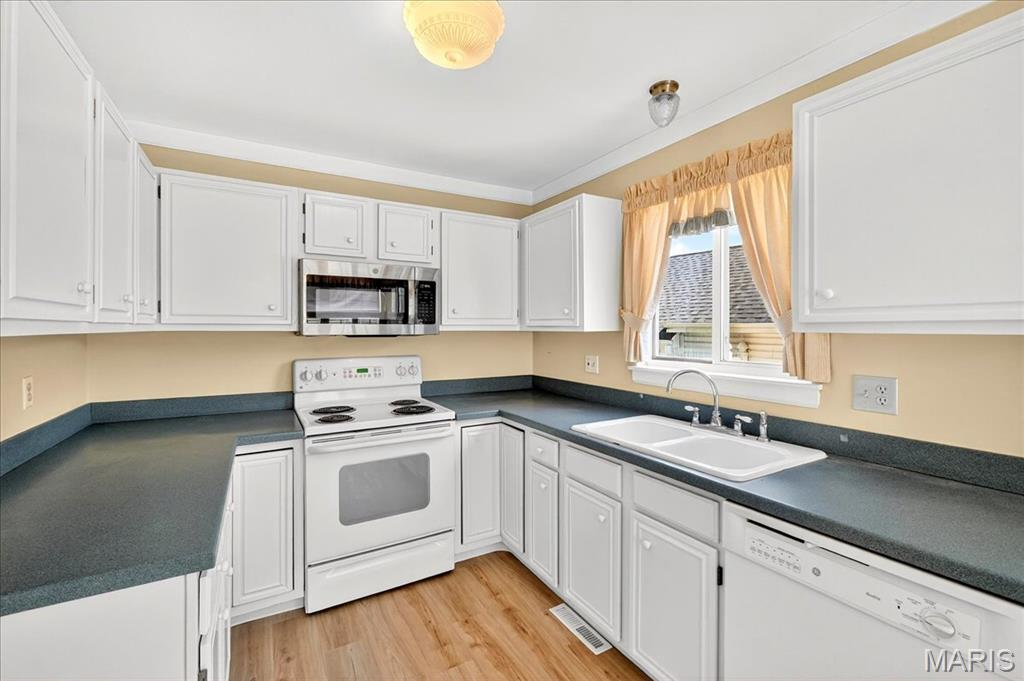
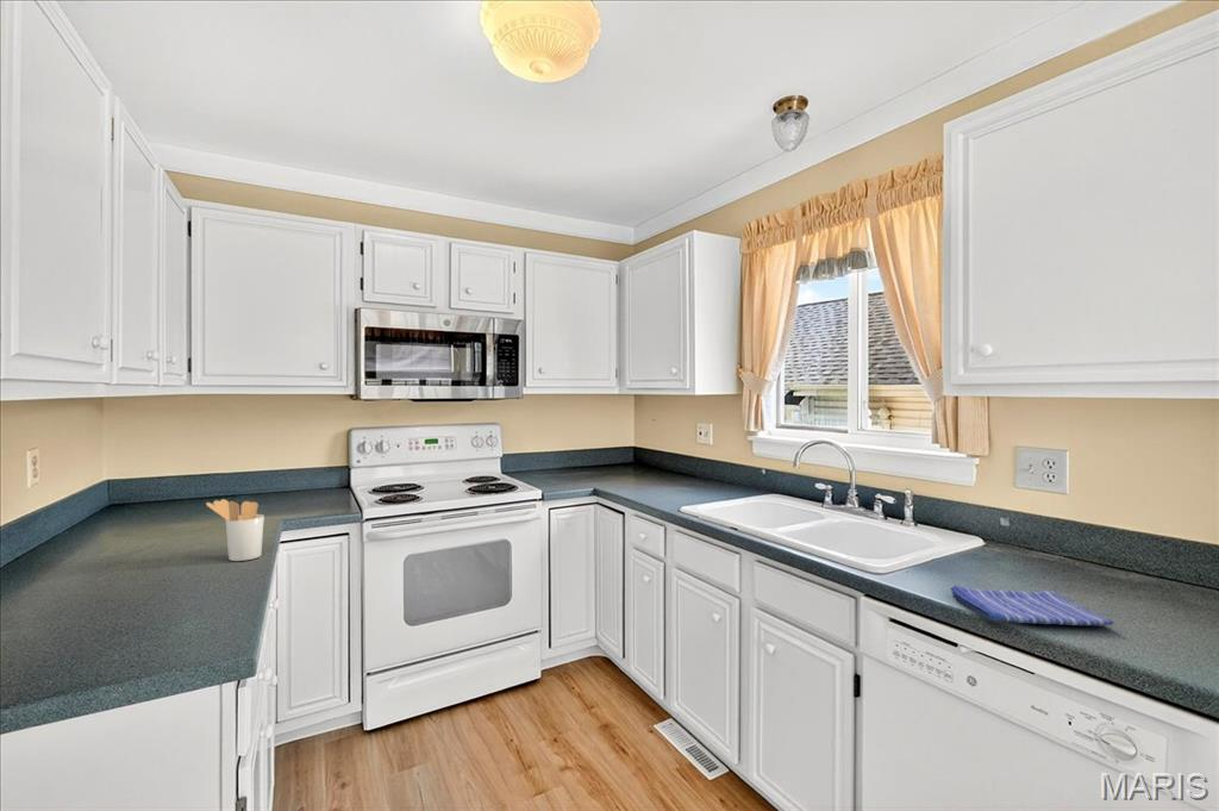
+ utensil holder [205,498,265,562]
+ dish towel [949,584,1115,626]
